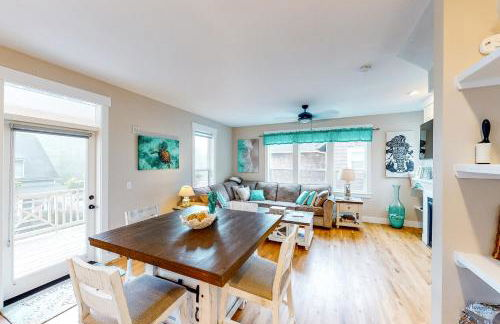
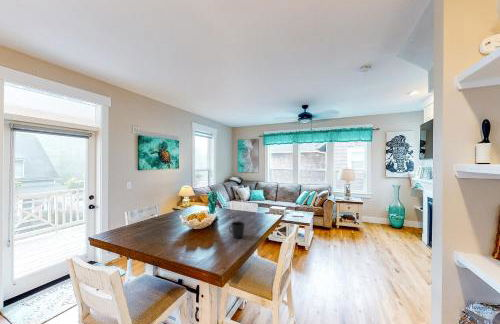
+ cup [228,221,246,239]
